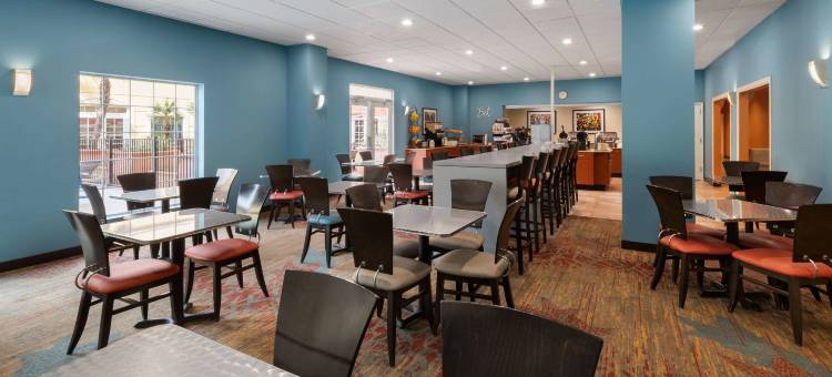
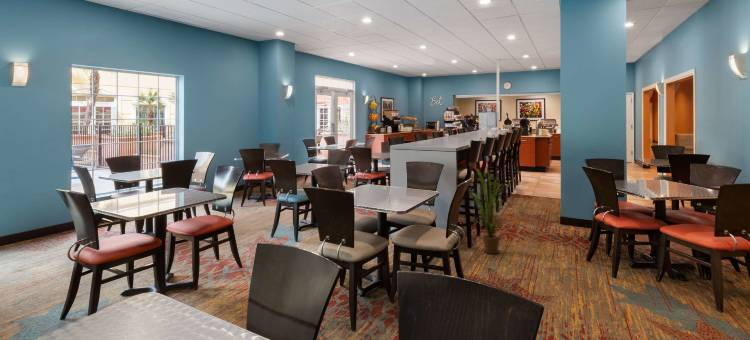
+ house plant [468,167,513,255]
